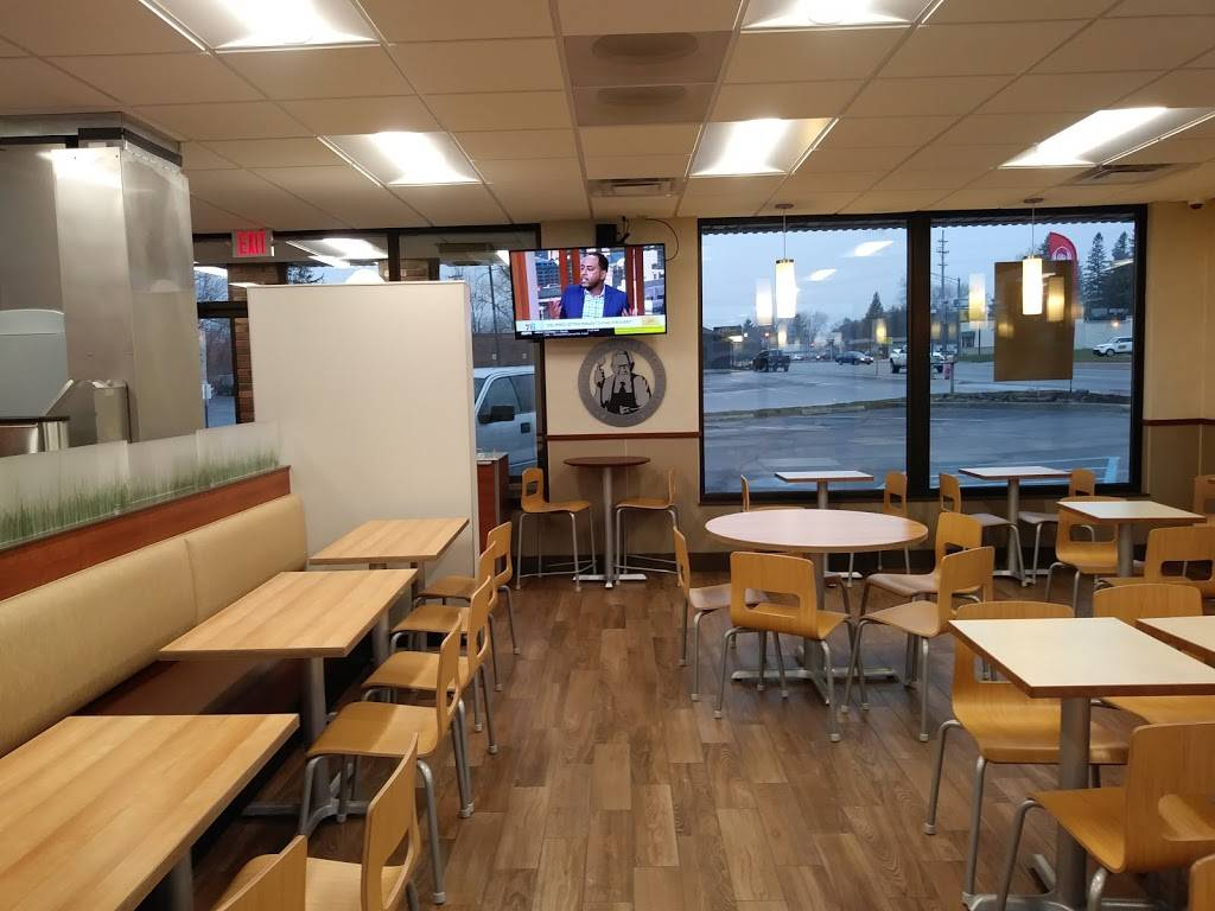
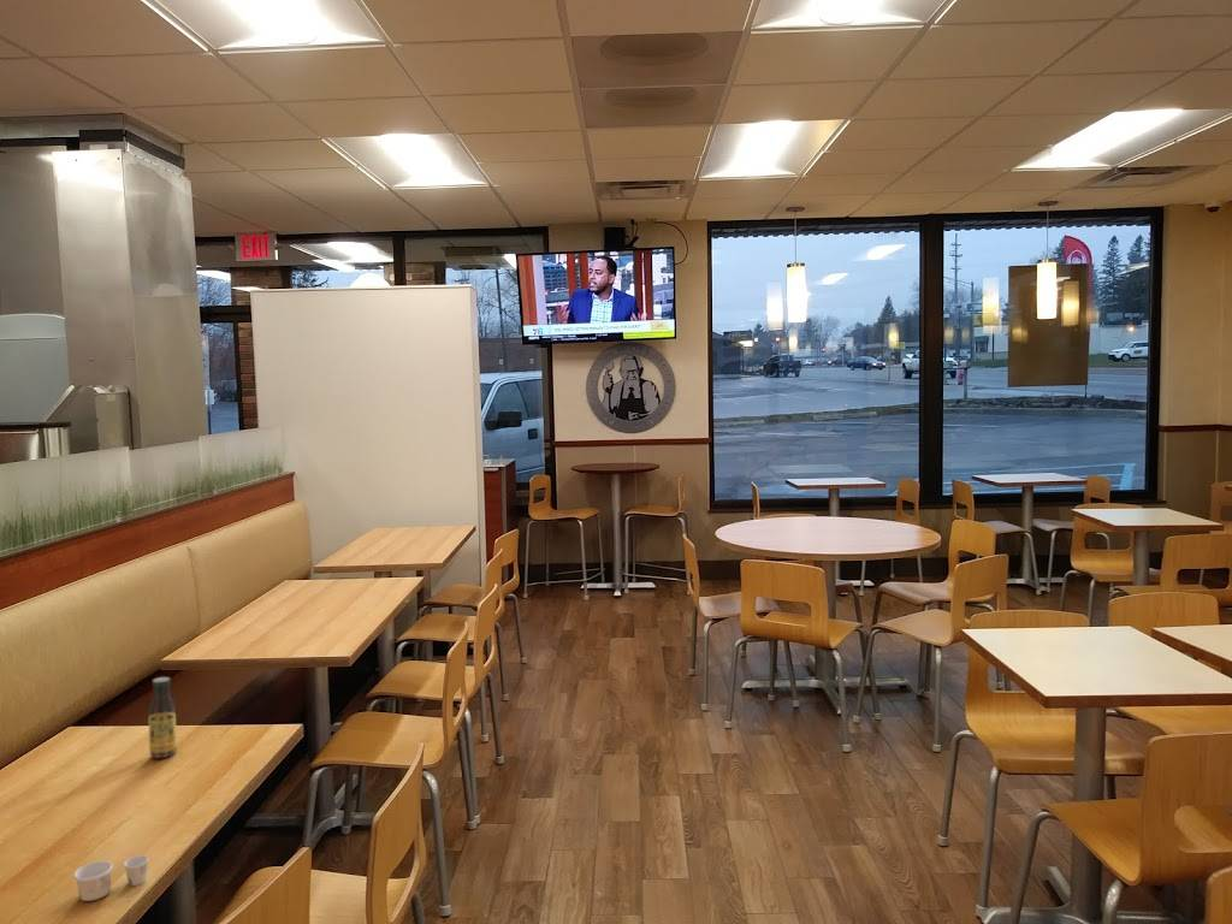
+ sauce bottle [147,676,178,759]
+ paper cup [73,854,149,902]
